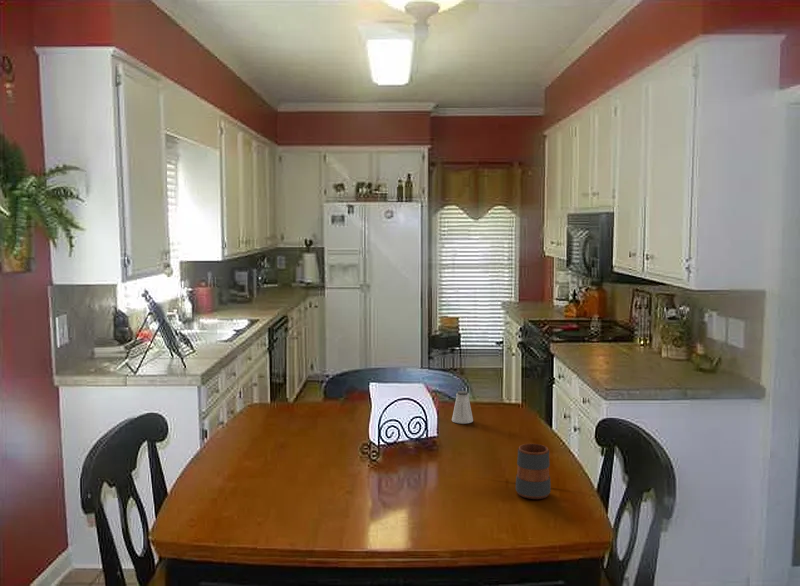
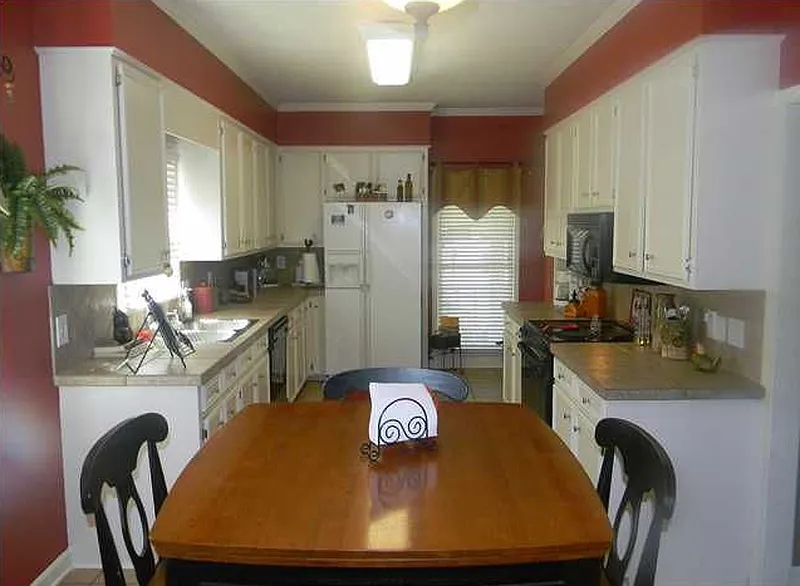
- mug [515,443,552,500]
- saltshaker [451,390,474,425]
